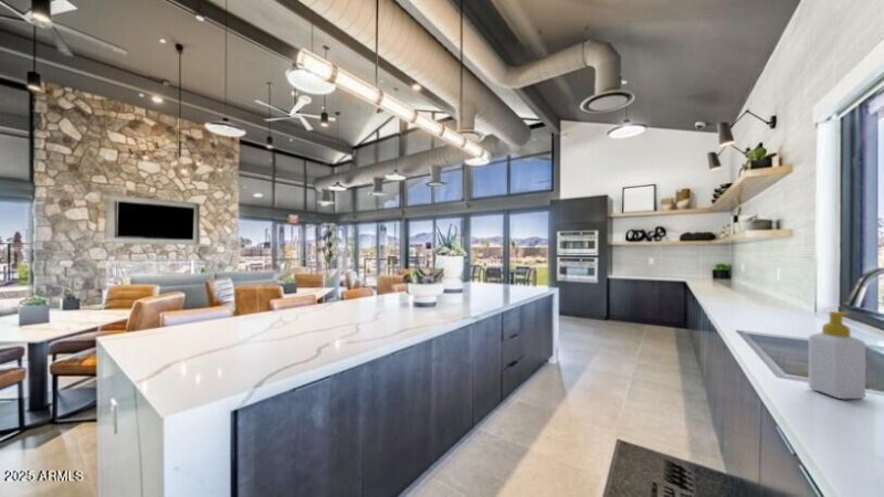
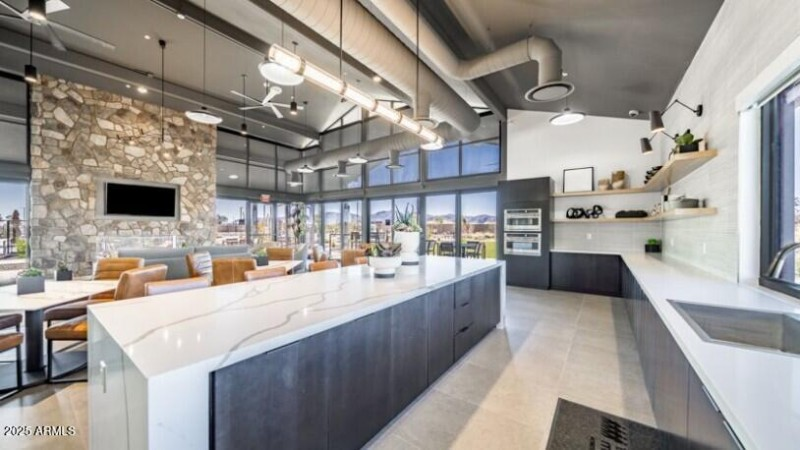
- soap bottle [808,310,866,400]
